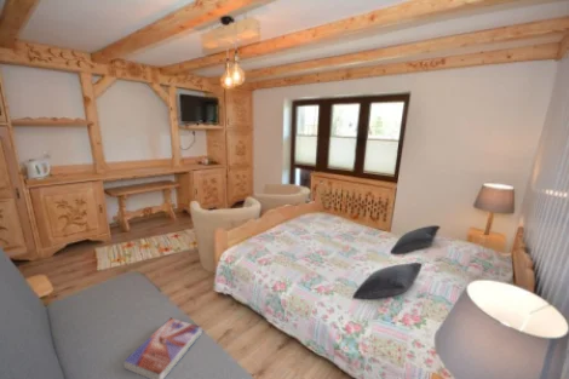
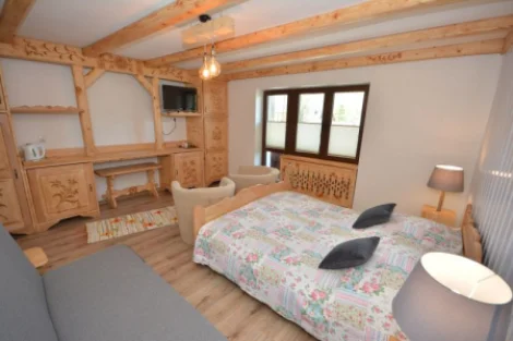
- textbook [123,317,202,379]
